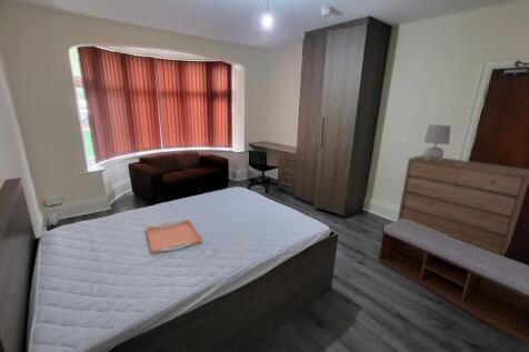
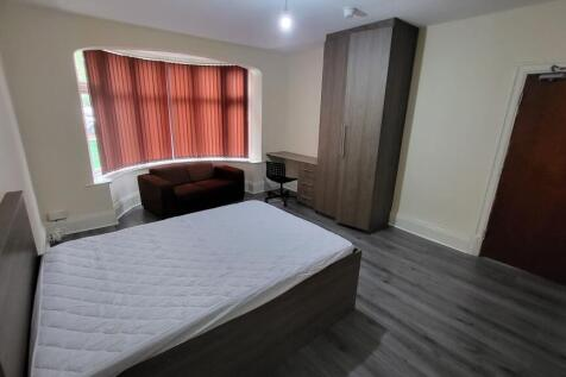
- dresser [397,154,529,257]
- serving tray [144,219,203,255]
- table lamp [422,124,451,161]
- bench [377,220,529,344]
